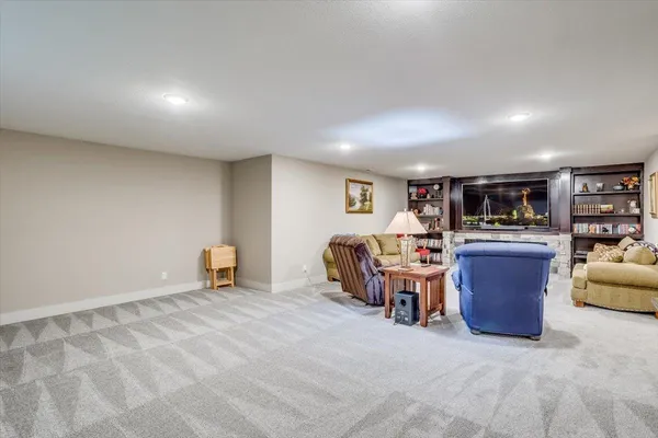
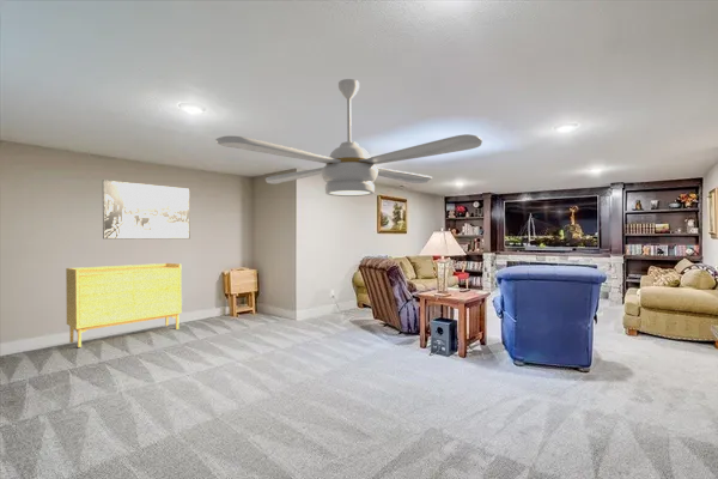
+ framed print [102,178,191,240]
+ ceiling fan [214,78,483,198]
+ sideboard [65,262,183,348]
